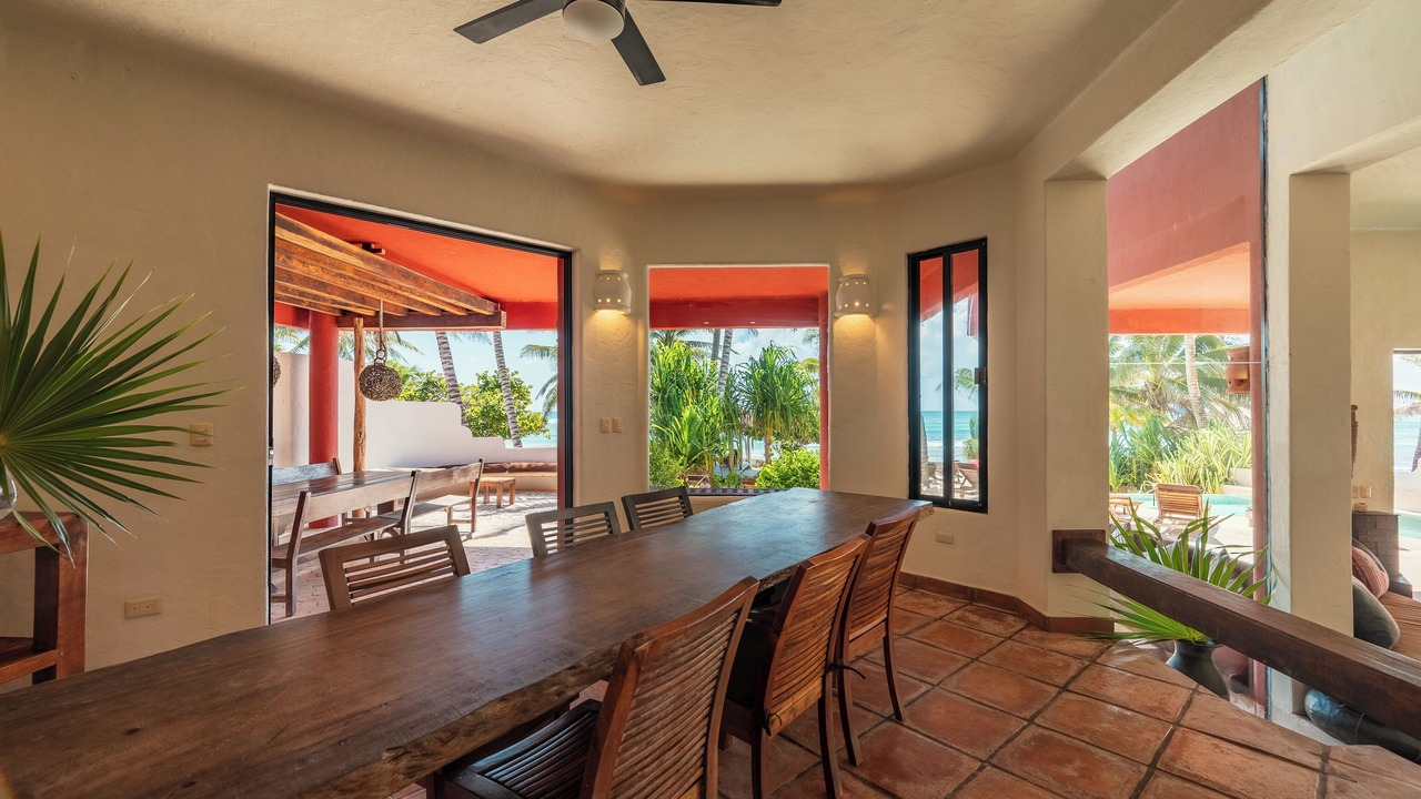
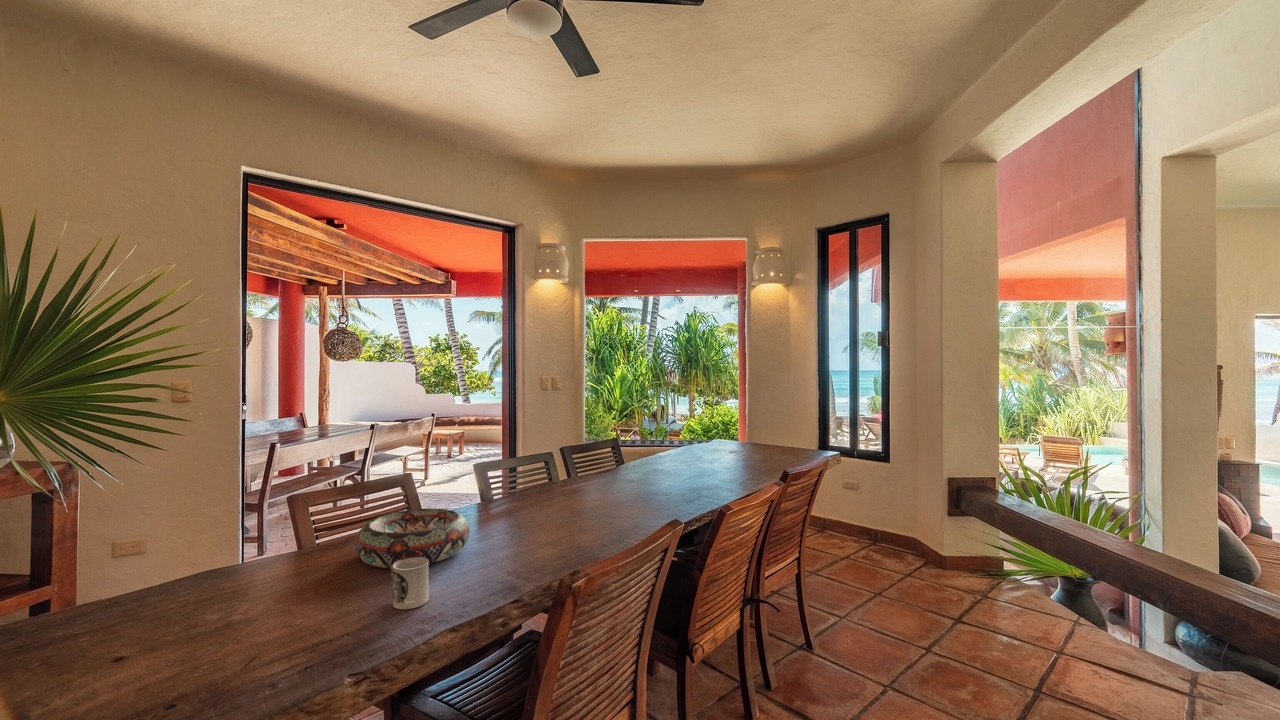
+ cup [390,557,429,610]
+ decorative bowl [354,507,470,569]
